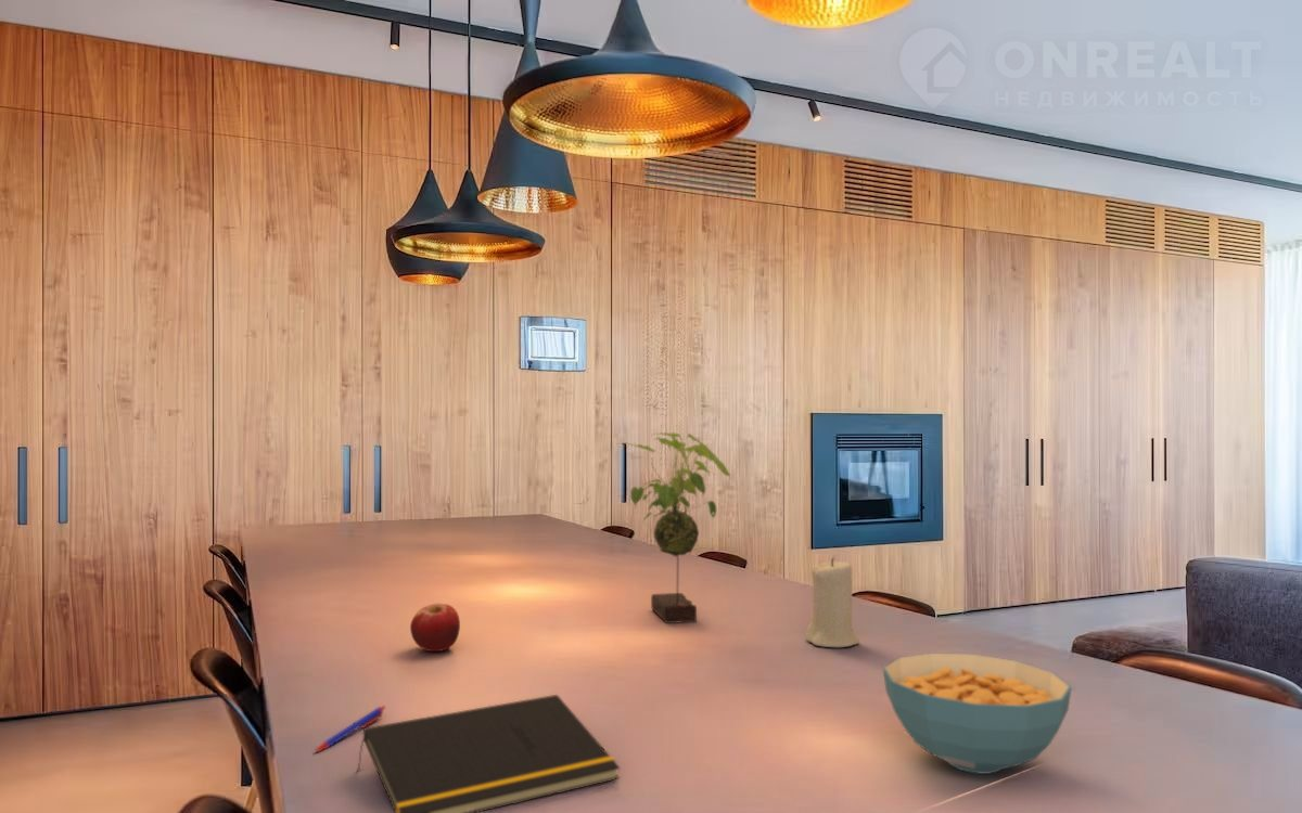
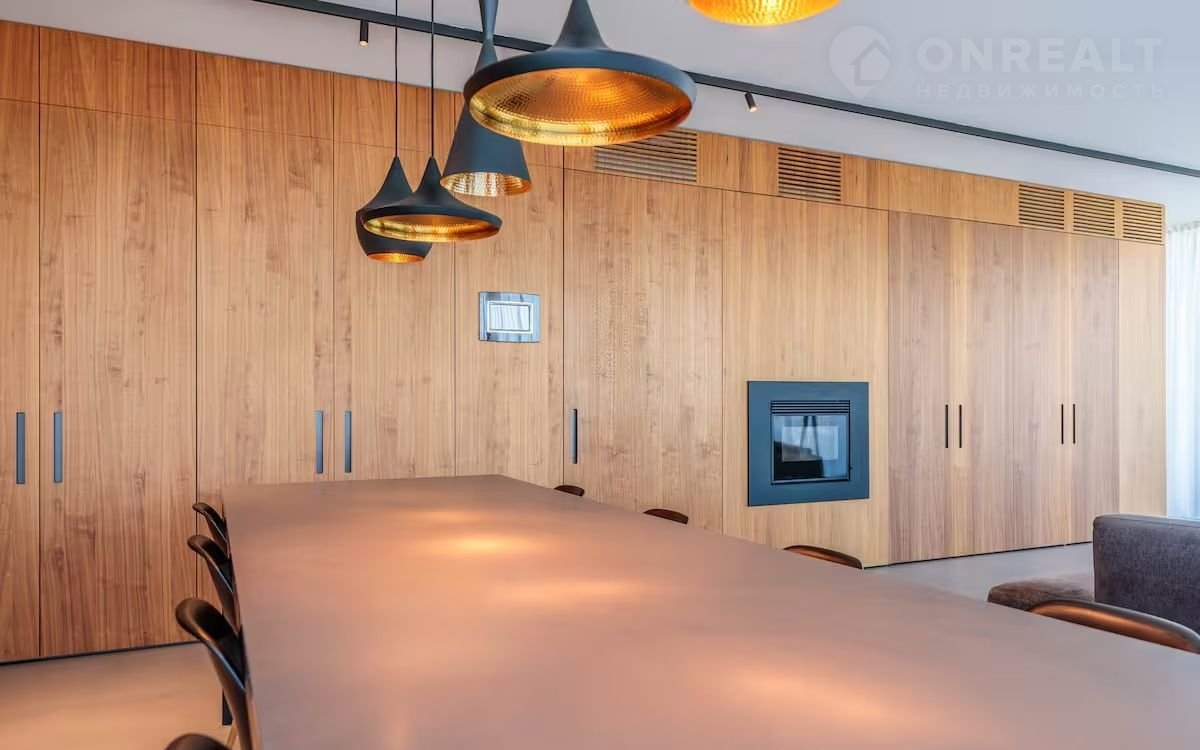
- fruit [409,603,461,653]
- plant [620,431,731,624]
- pen [312,705,386,754]
- candle [805,557,860,648]
- cereal bowl [882,653,1073,775]
- notepad [356,694,621,813]
